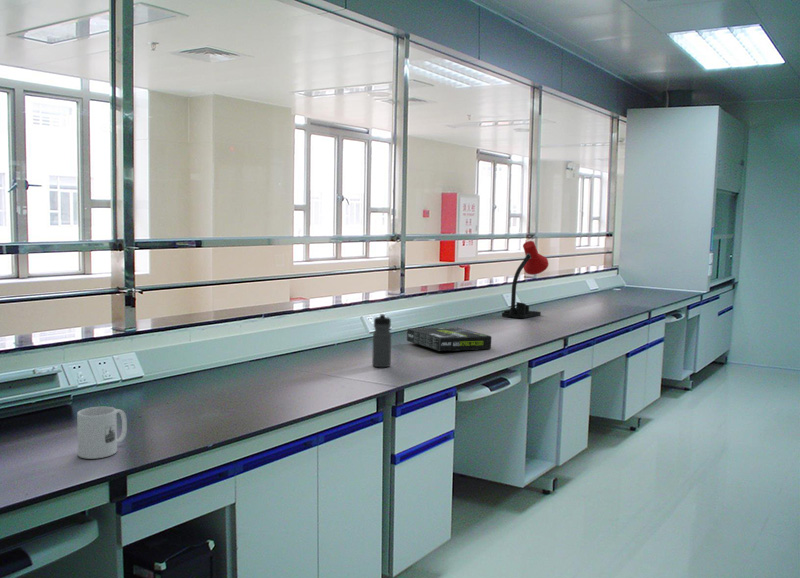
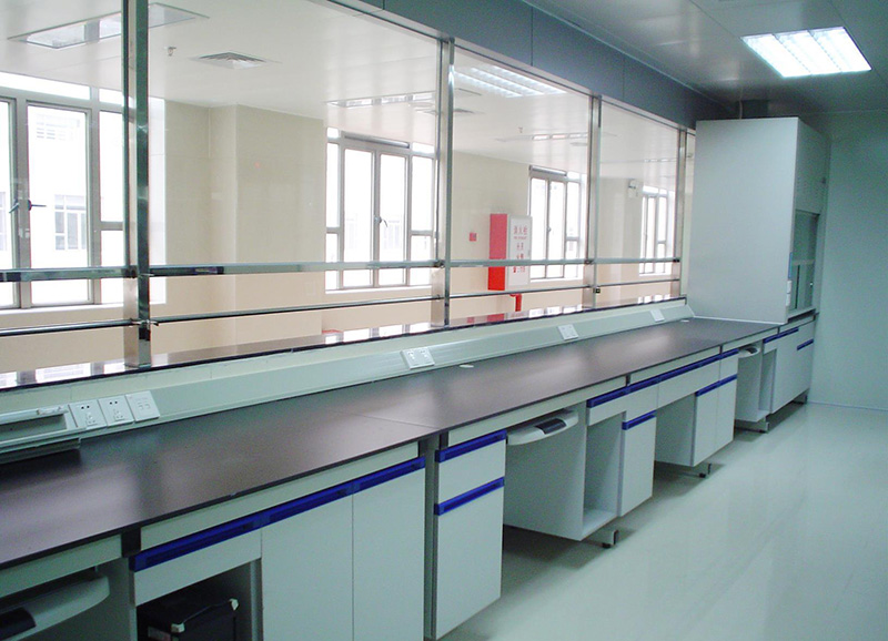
- mug [76,406,128,460]
- water bottle [371,313,392,368]
- desk lamp [501,240,550,319]
- box [406,327,493,352]
